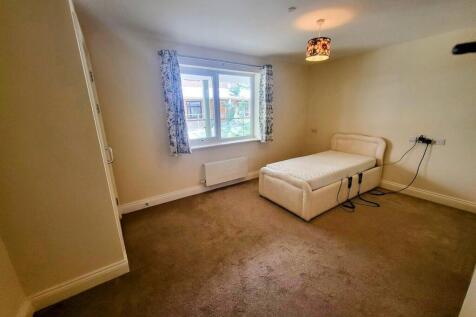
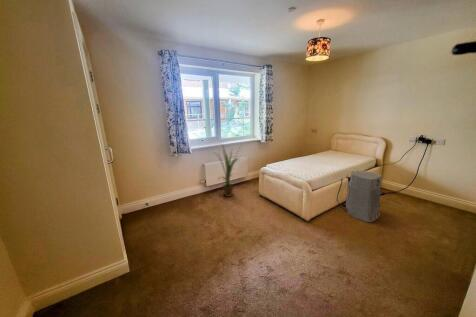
+ house plant [214,141,243,198]
+ air purifier [345,170,383,223]
